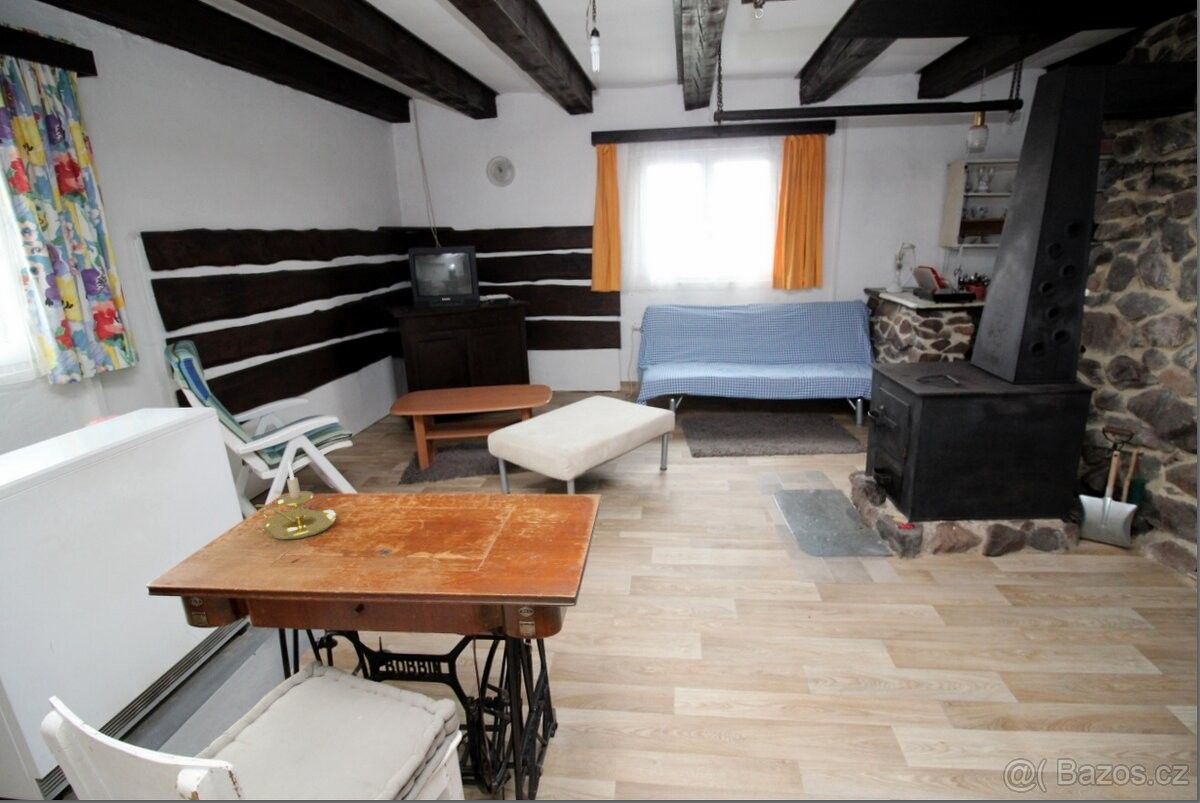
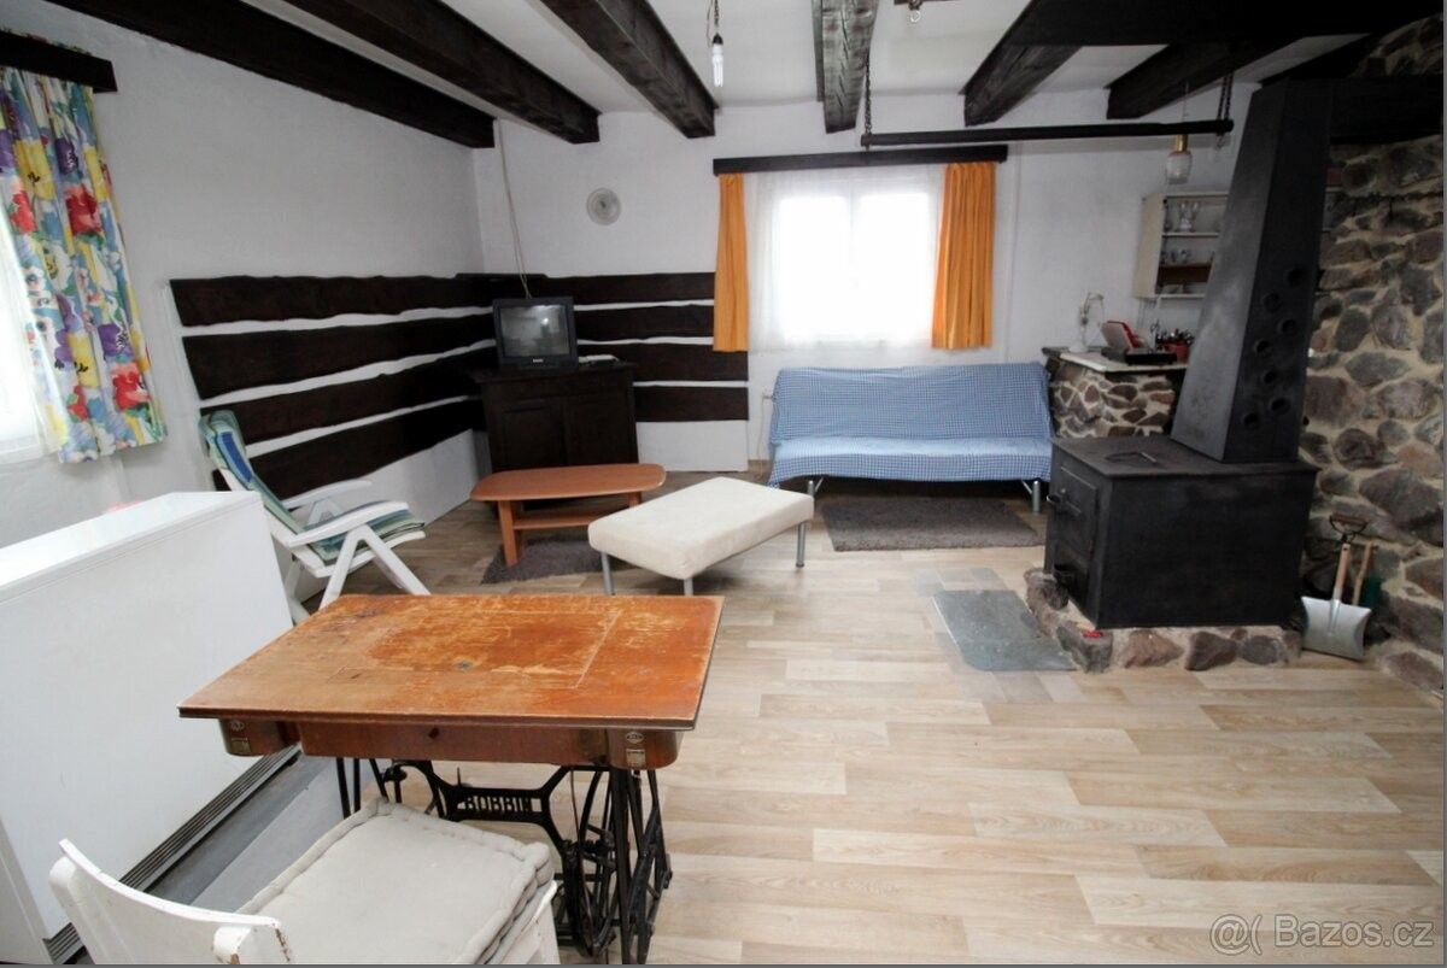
- candle holder [254,460,337,540]
